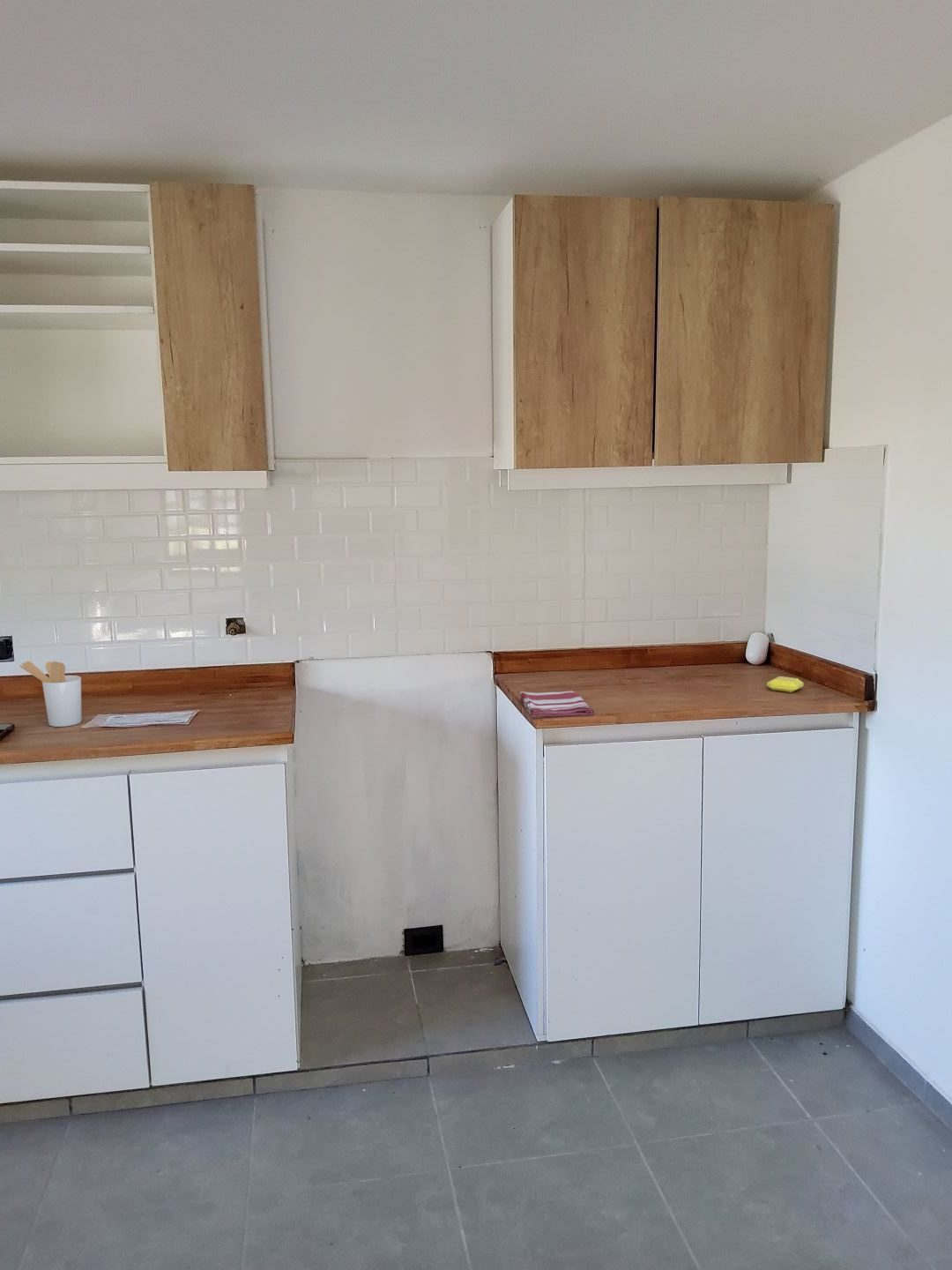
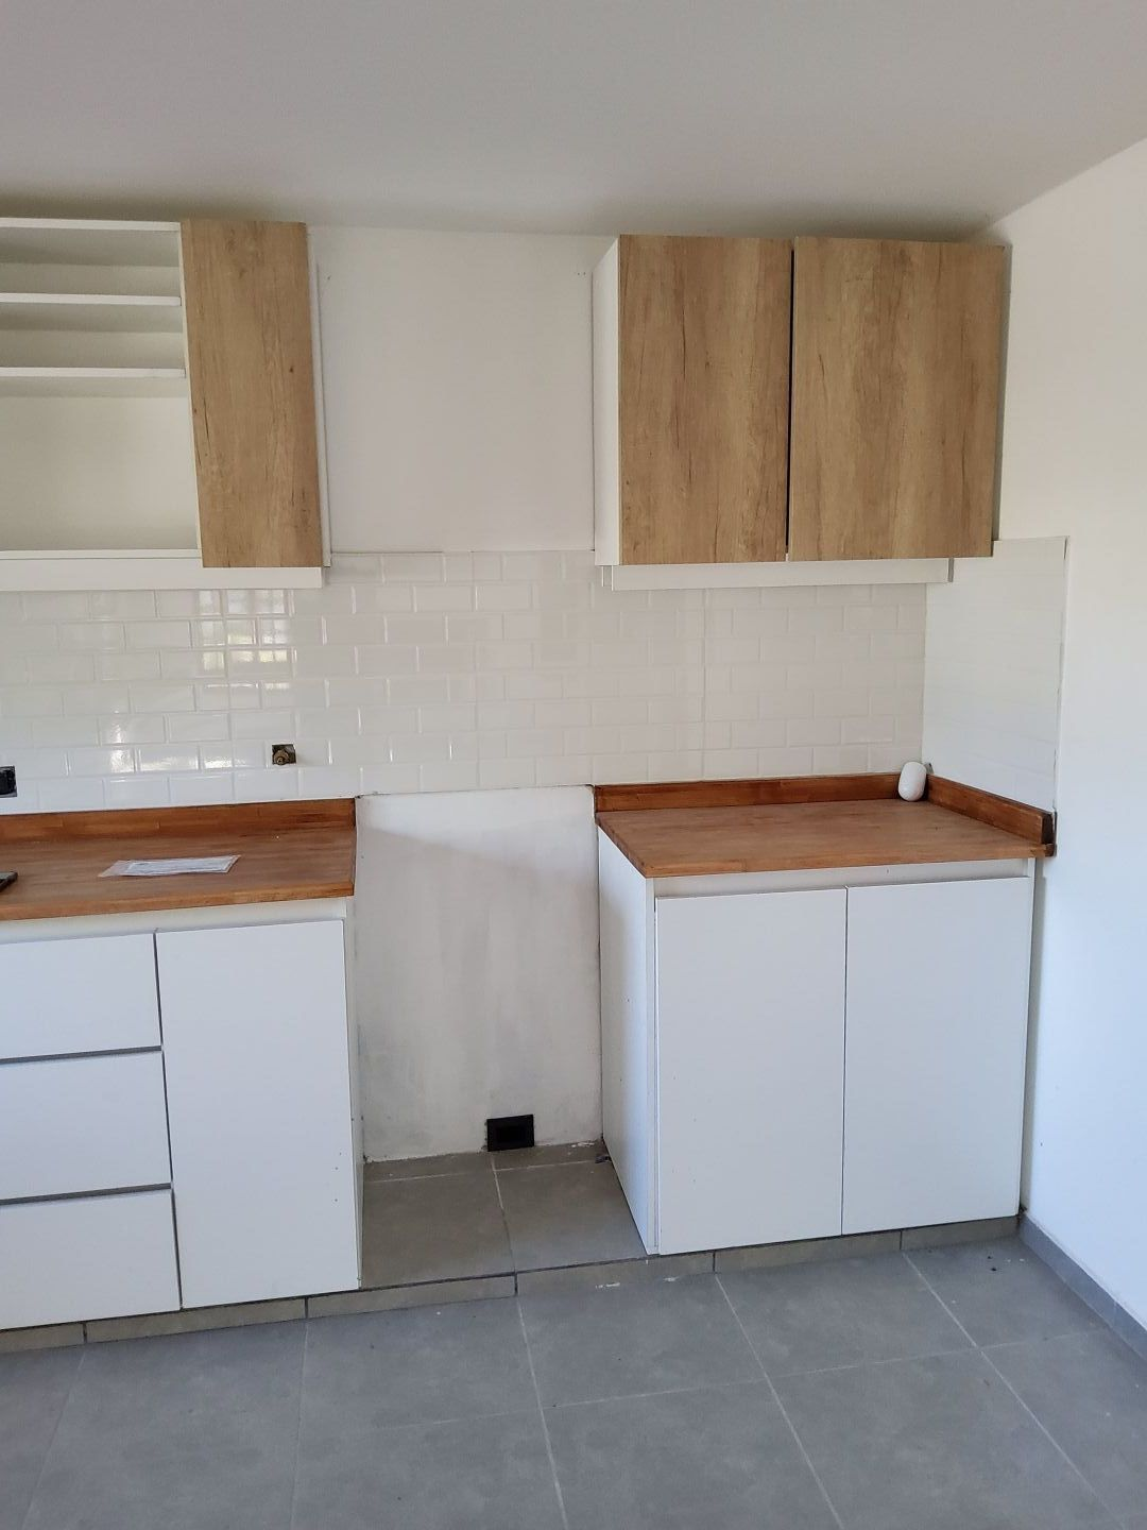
- utensil holder [19,661,83,728]
- soap bar [766,676,805,693]
- dish towel [518,690,595,719]
